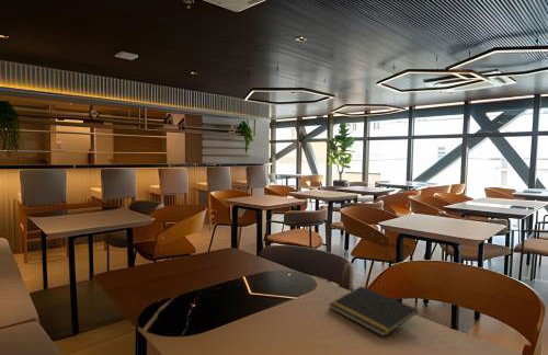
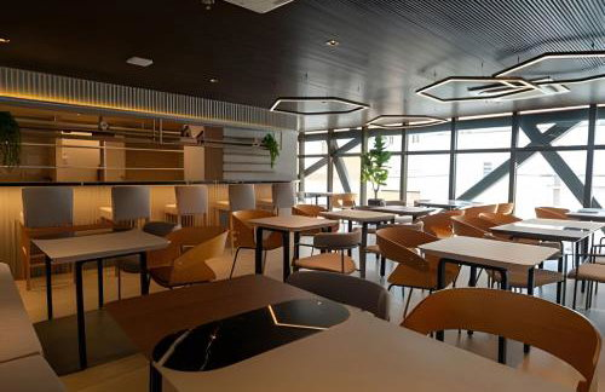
- notepad [328,285,419,337]
